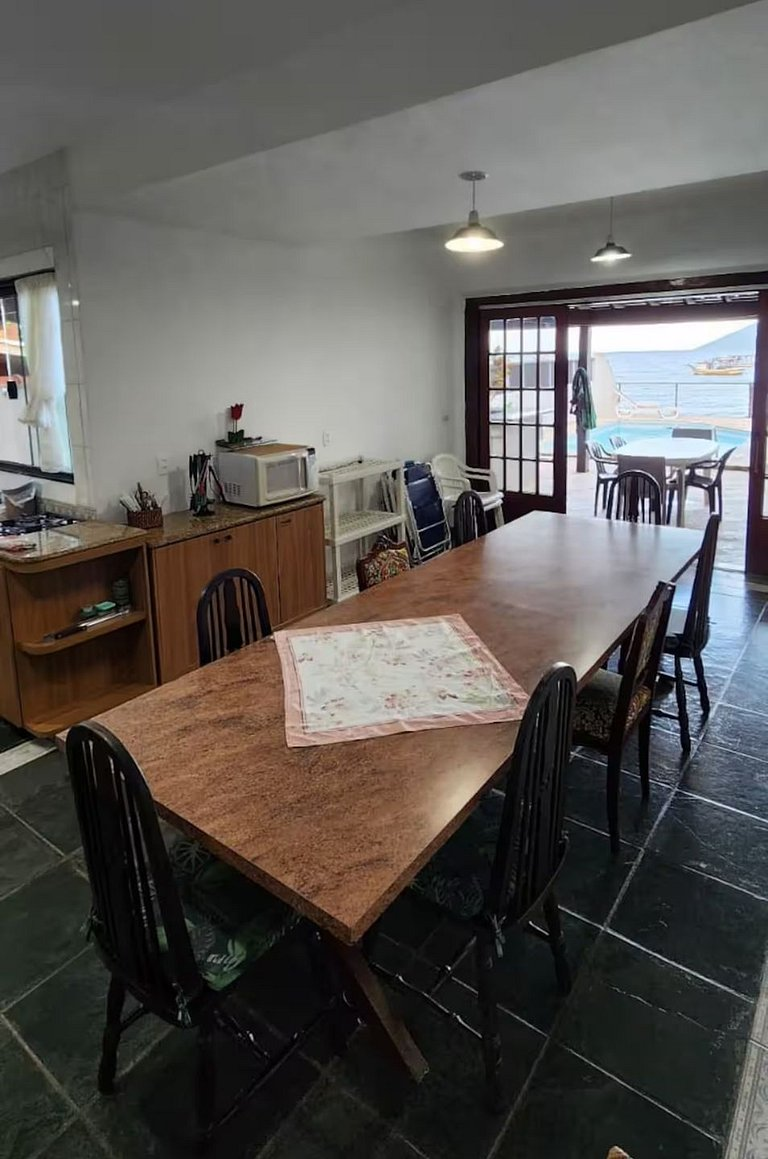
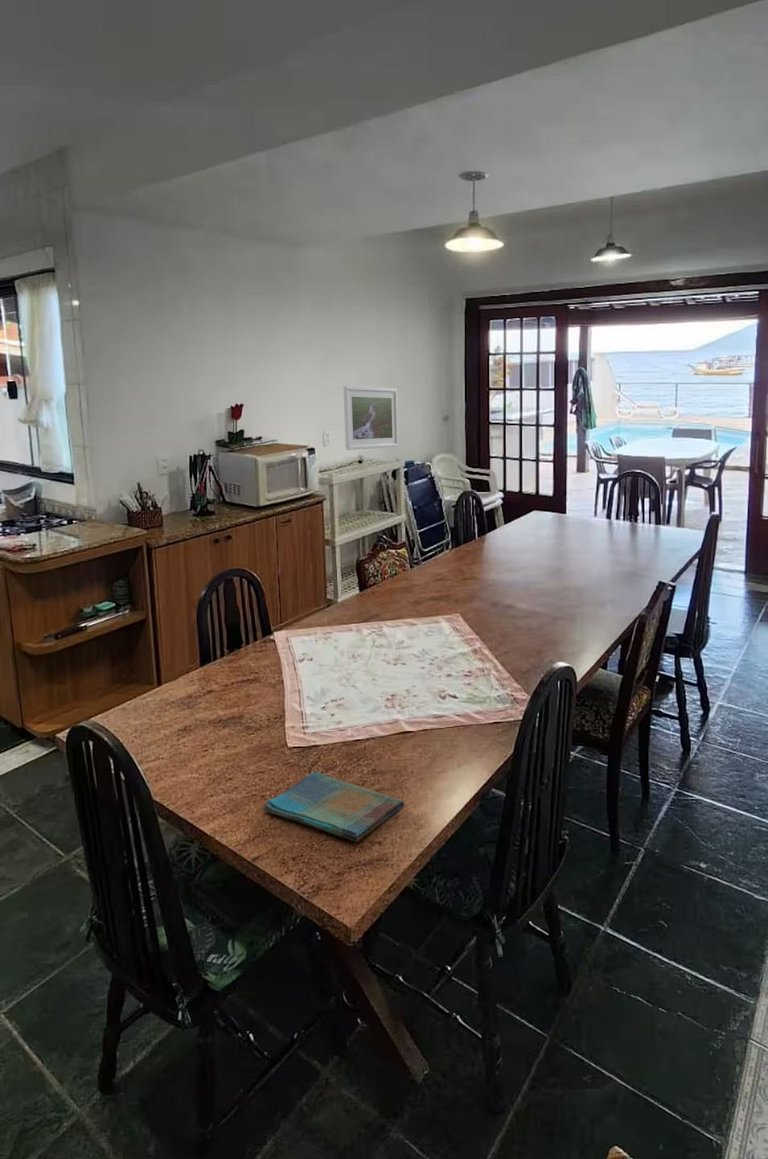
+ dish towel [262,771,405,843]
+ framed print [343,385,399,451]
